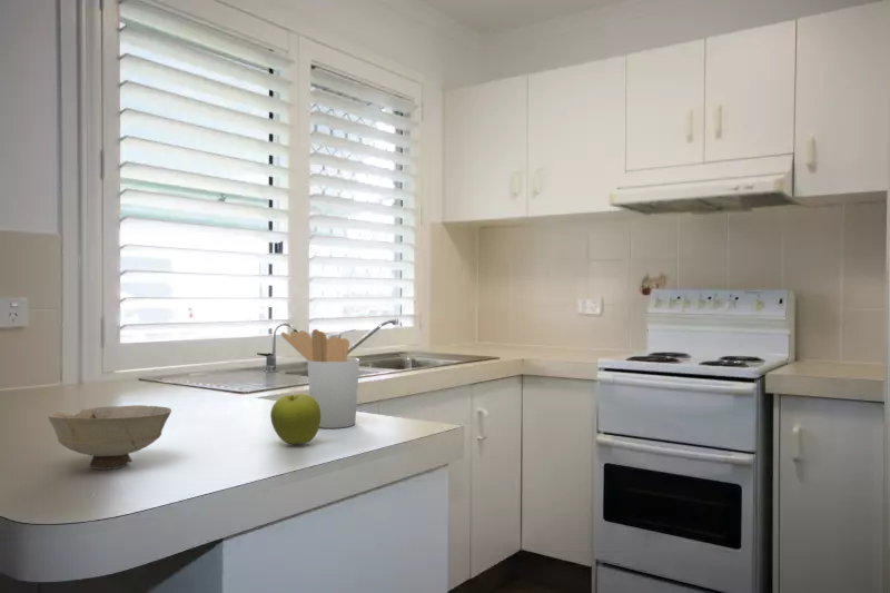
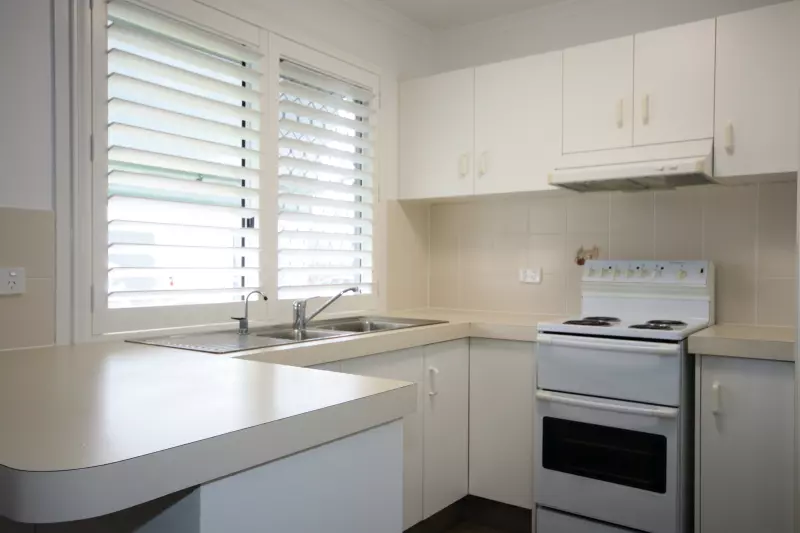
- fruit [269,393,320,445]
- utensil holder [280,328,360,429]
- bowl [47,404,172,471]
